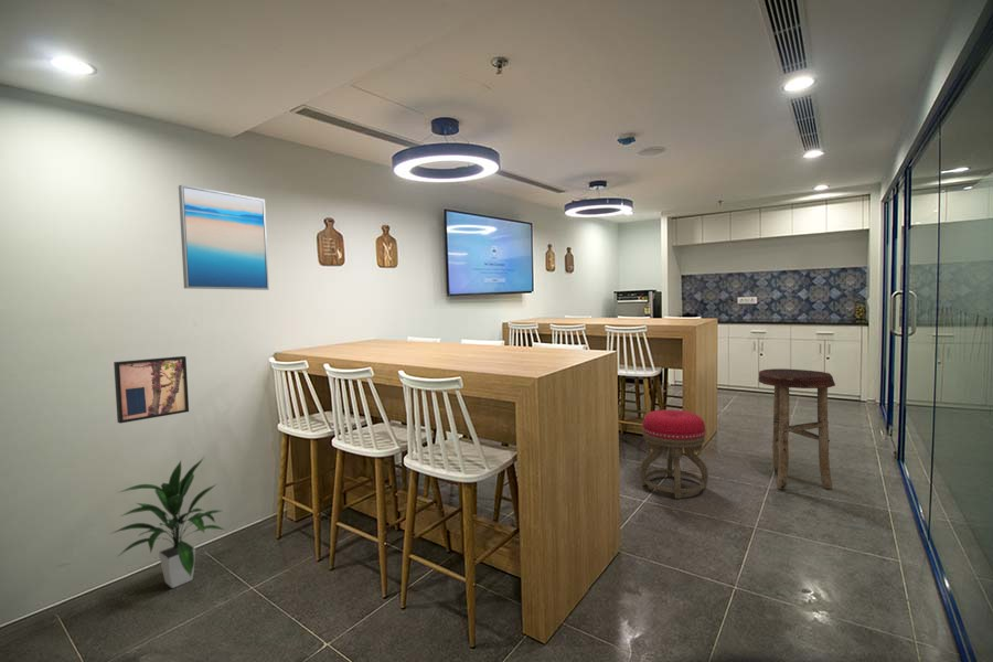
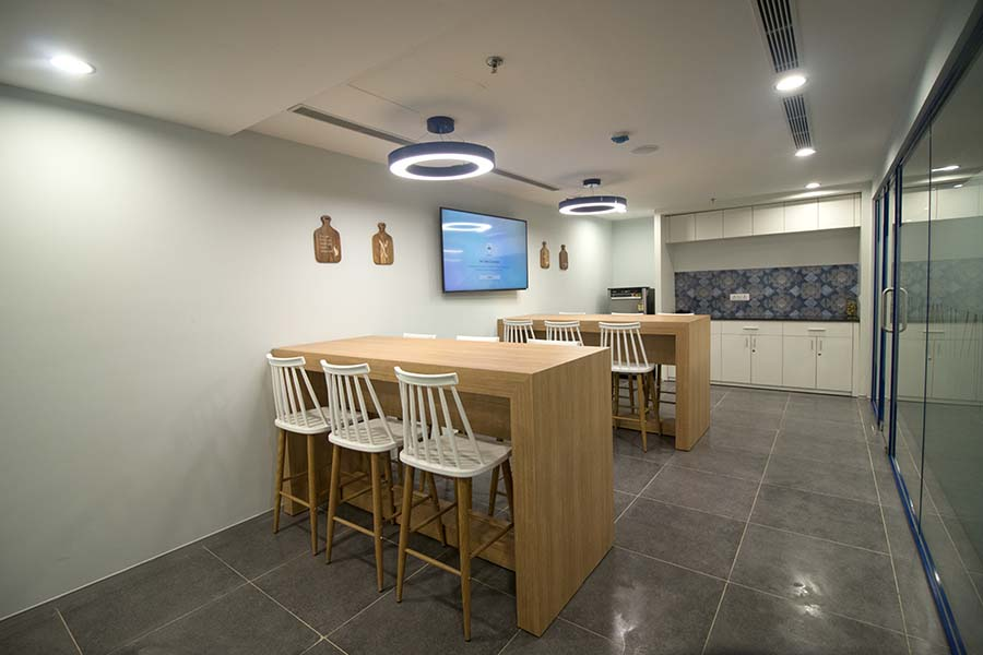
- stool [758,367,836,490]
- indoor plant [109,457,225,589]
- wall art [178,184,270,291]
- stool [639,408,709,500]
- wall art [113,355,190,425]
